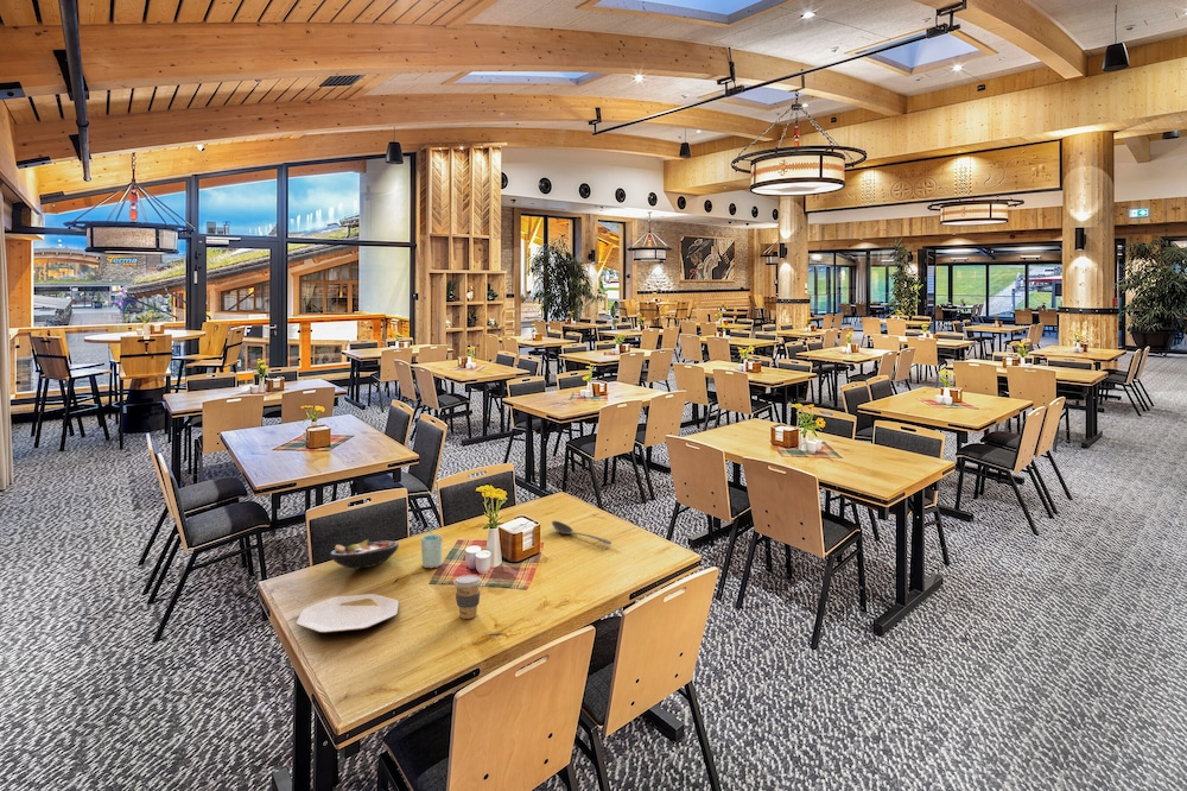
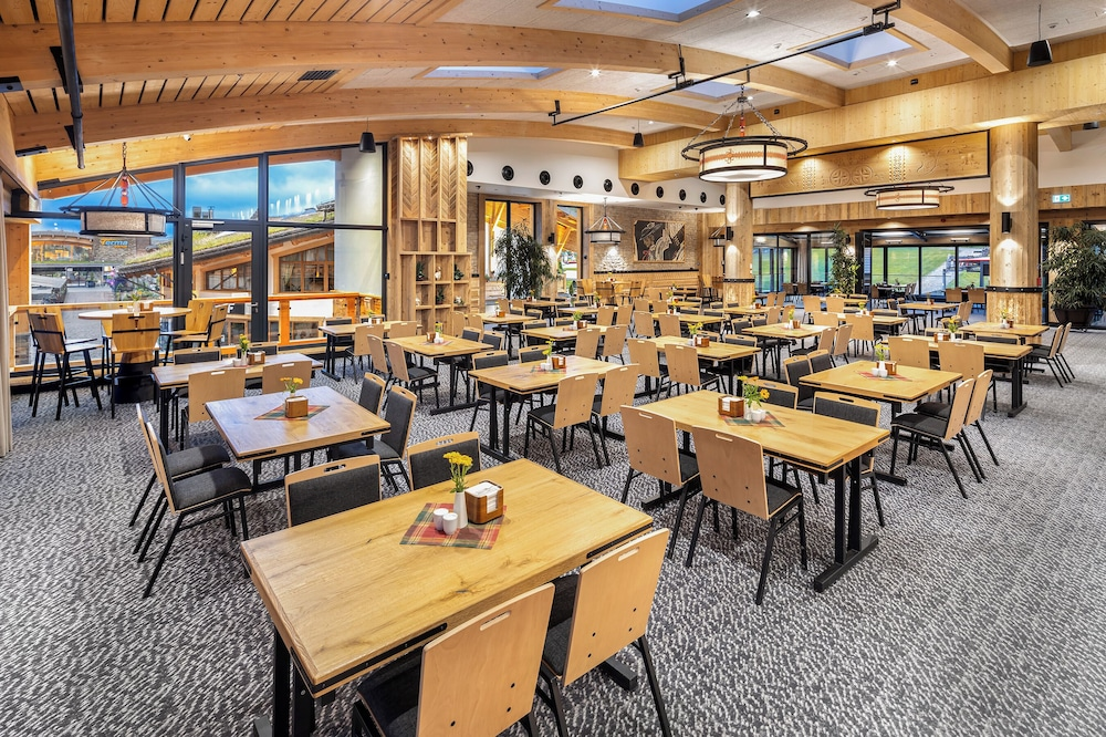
- cup [420,529,444,569]
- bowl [329,537,400,570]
- stirrer [551,520,612,545]
- coffee cup [452,574,483,620]
- plate [296,593,400,634]
